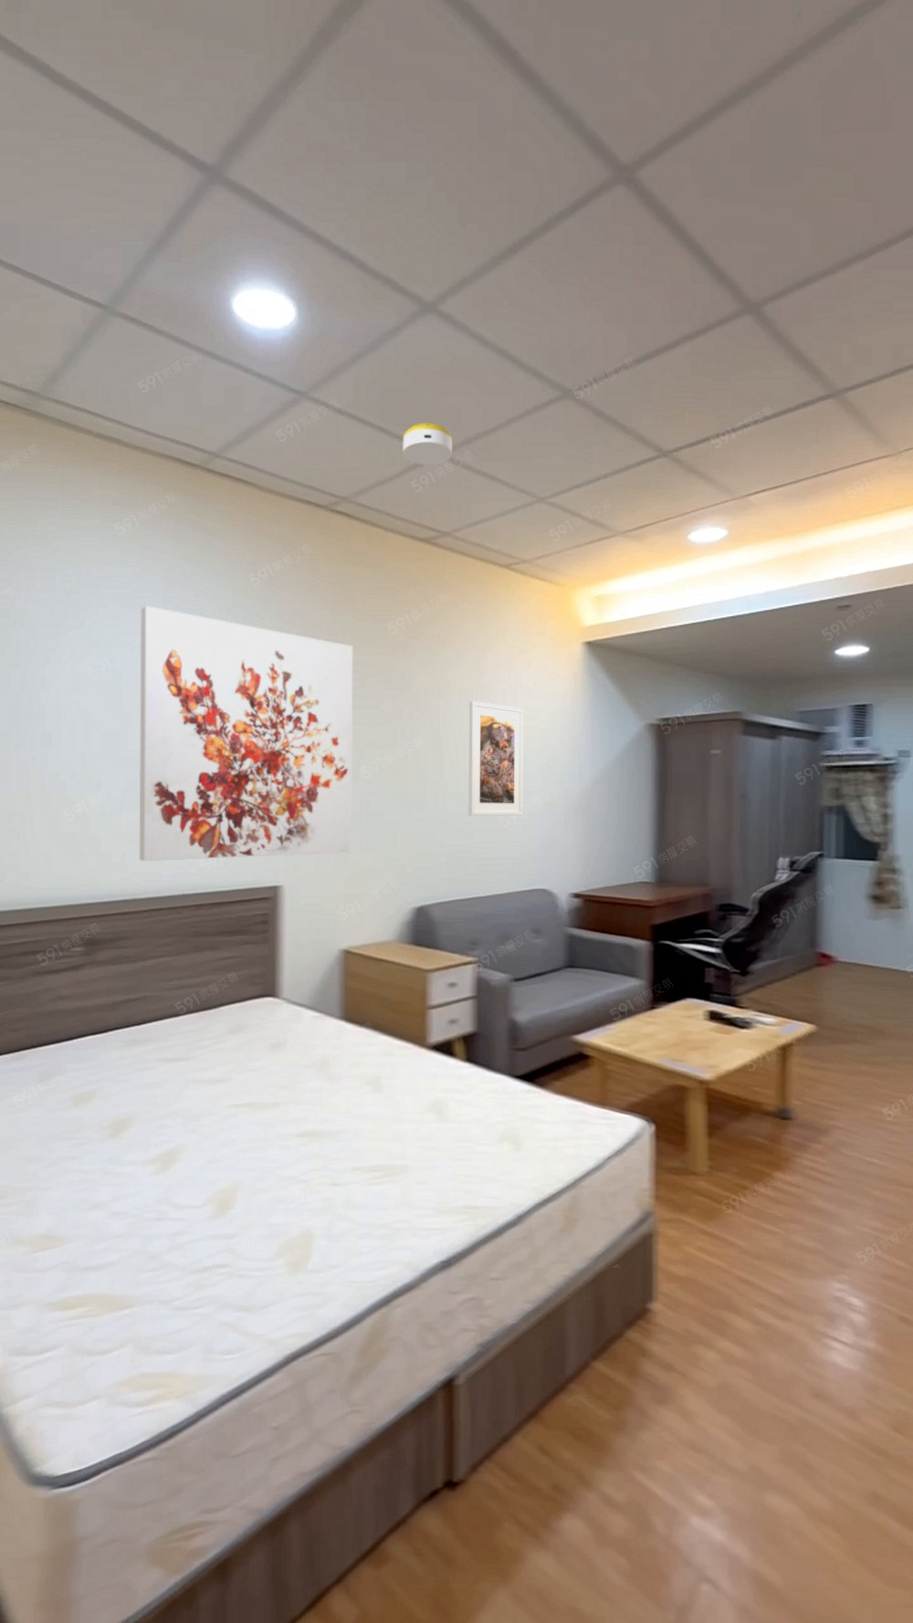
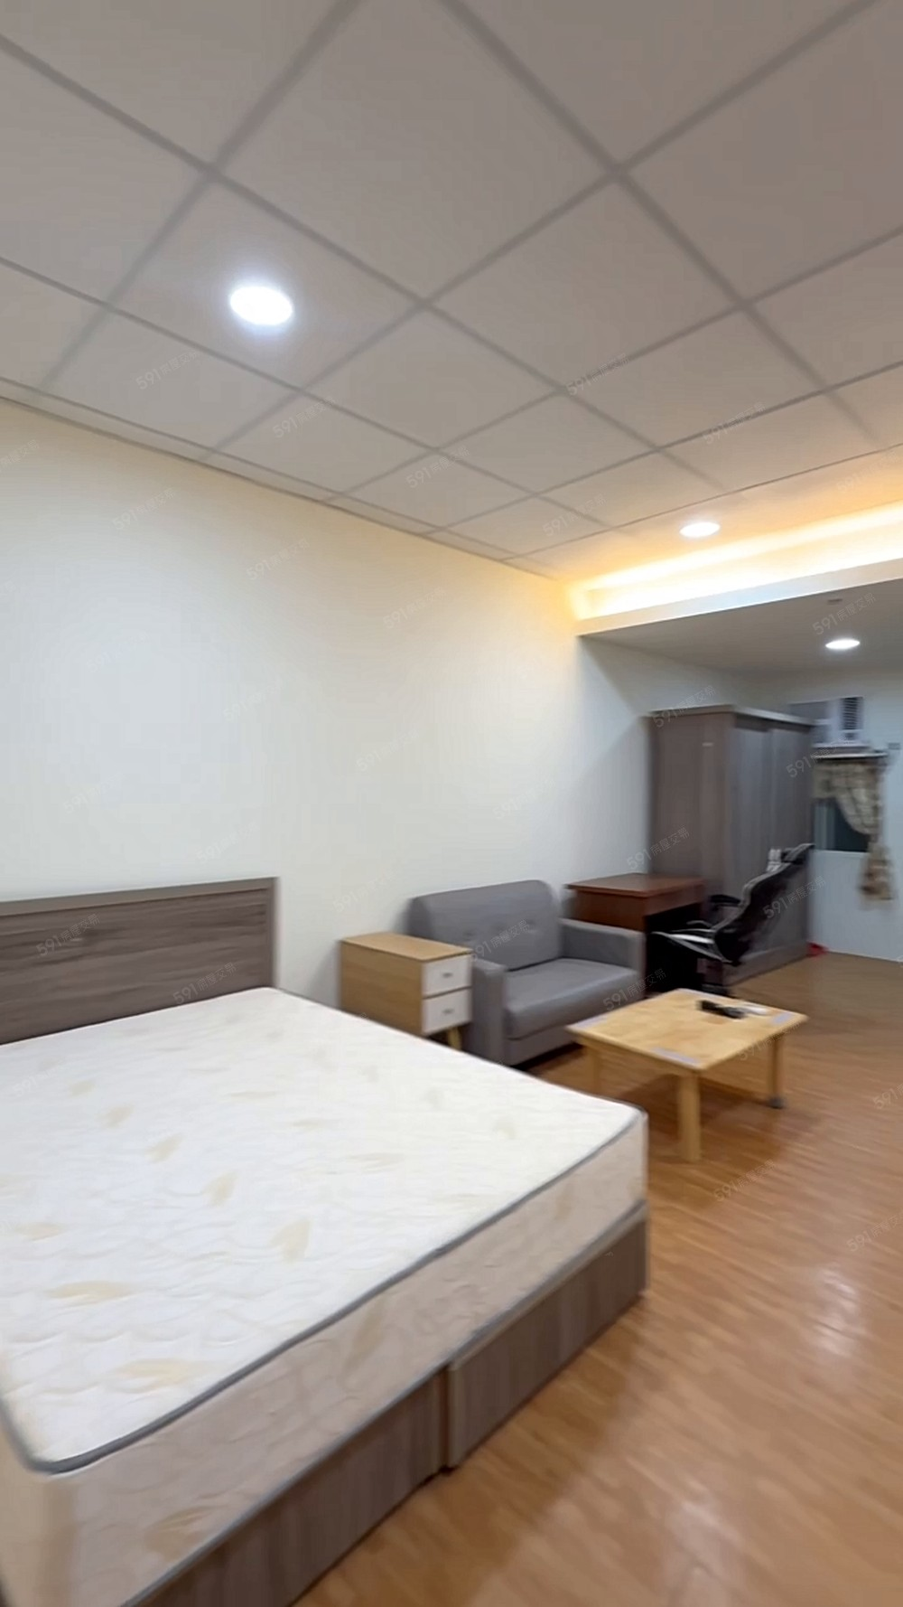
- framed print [467,700,524,816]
- wall art [138,605,353,862]
- smoke detector [401,422,453,466]
